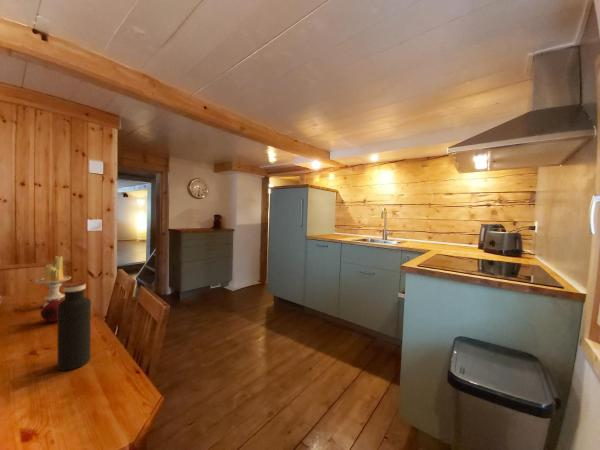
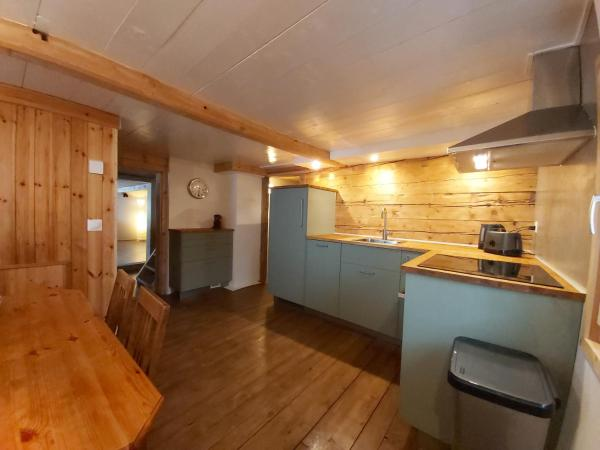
- candle [35,255,72,308]
- water bottle [56,281,92,372]
- fruit [40,298,65,323]
